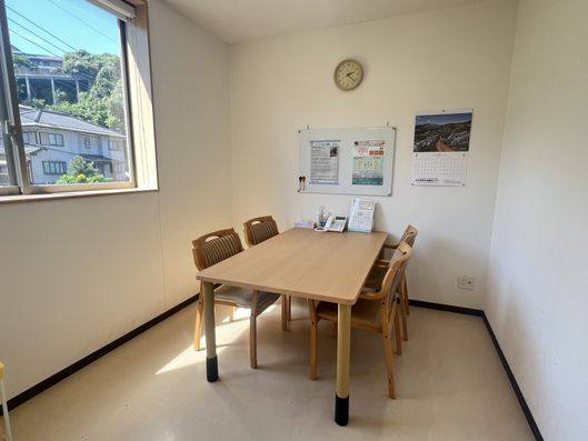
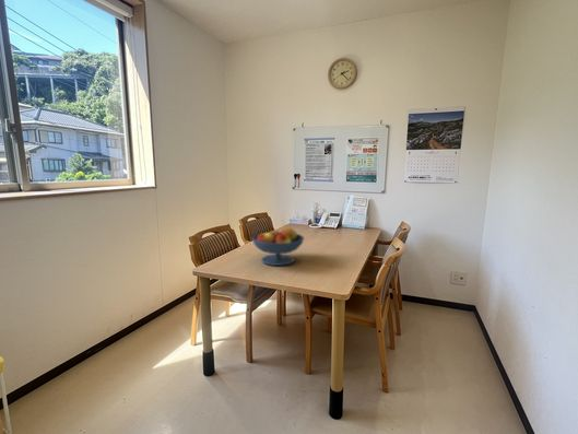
+ fruit bowl [250,225,305,267]
